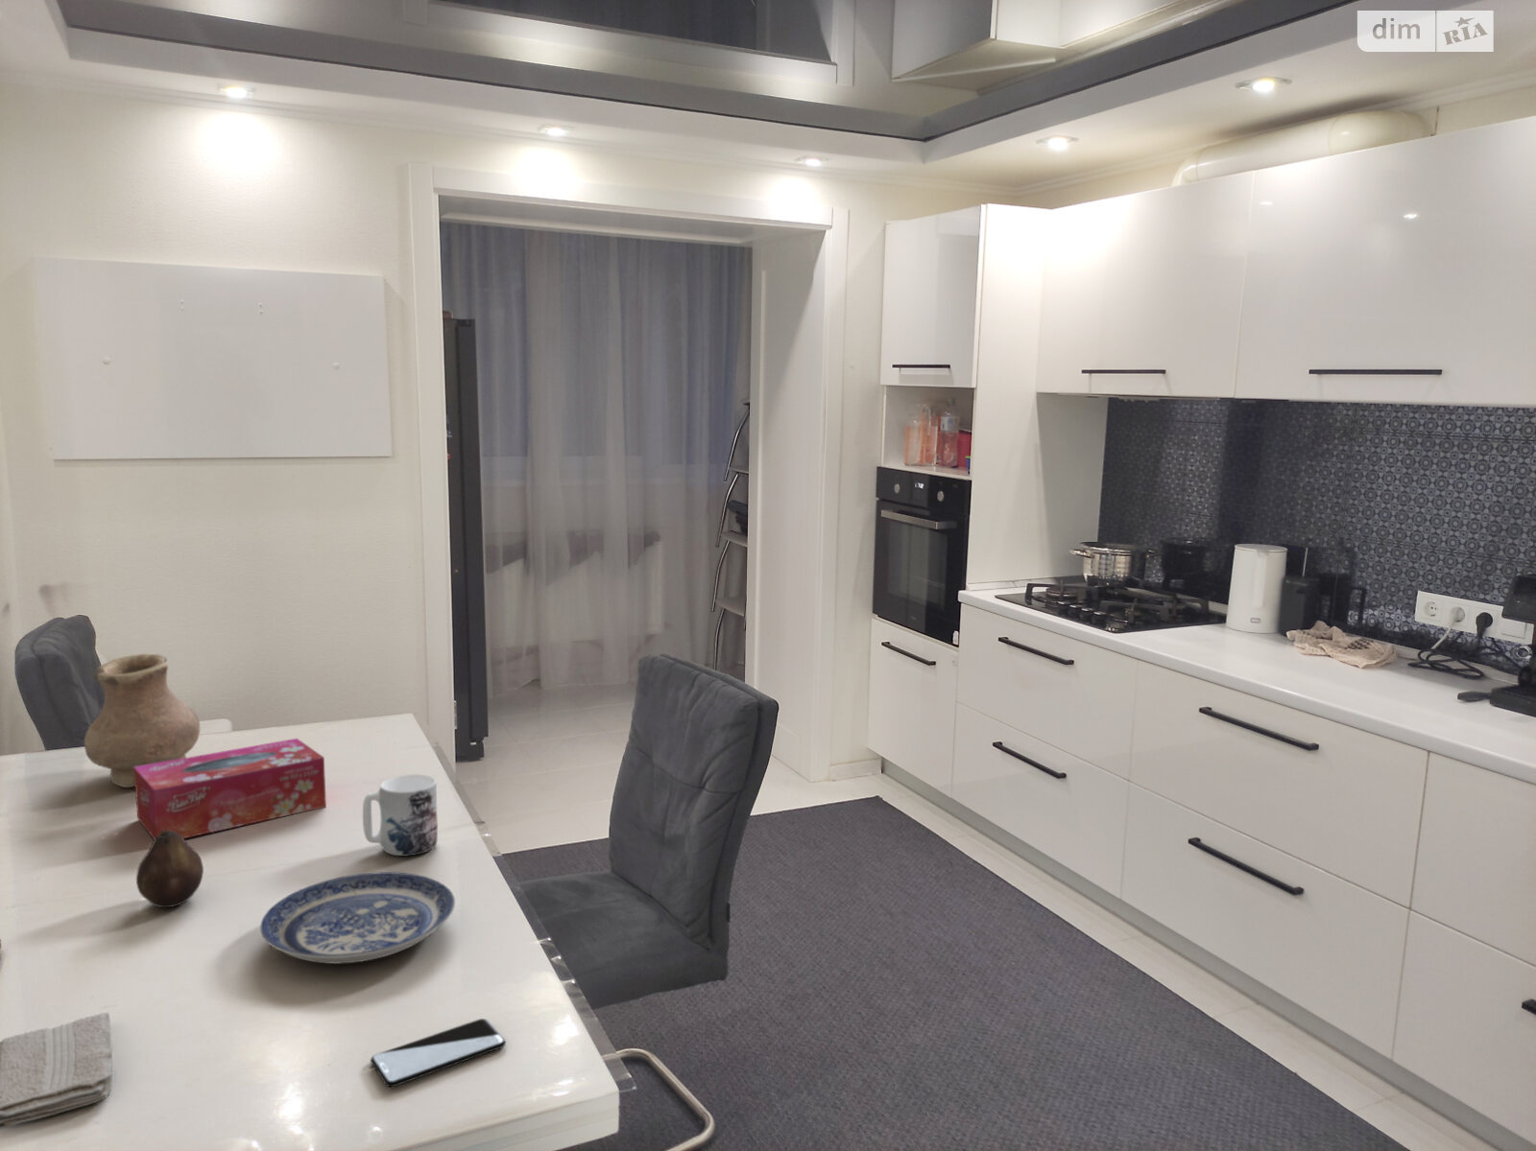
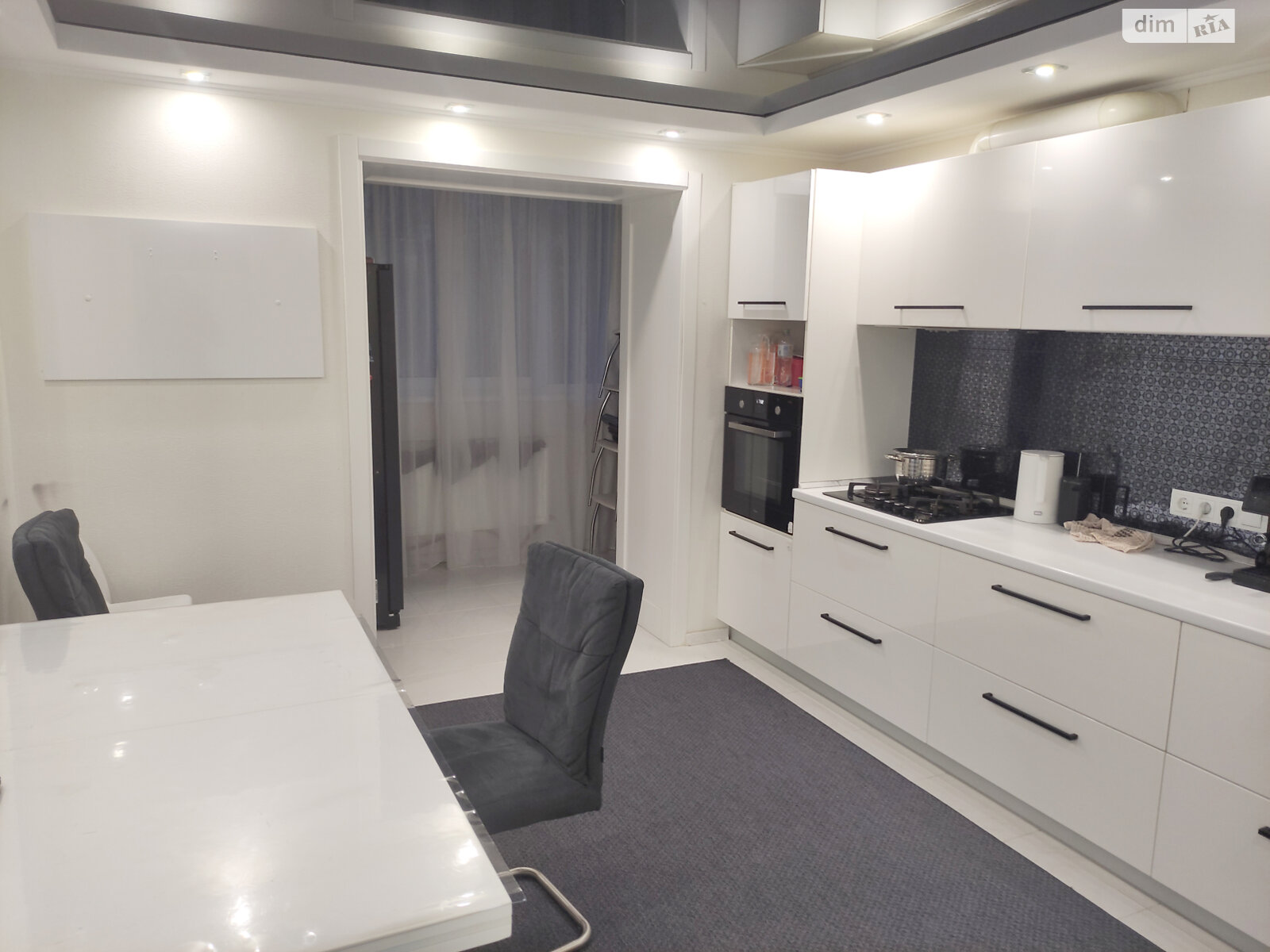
- vase [83,653,201,788]
- mug [362,774,439,857]
- tissue box [134,738,328,840]
- smartphone [370,1018,507,1088]
- plate [259,871,456,965]
- washcloth [0,1011,114,1130]
- fruit [135,829,204,908]
